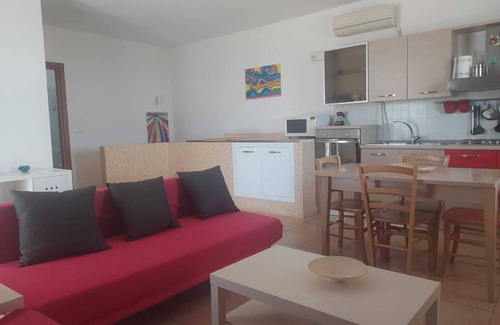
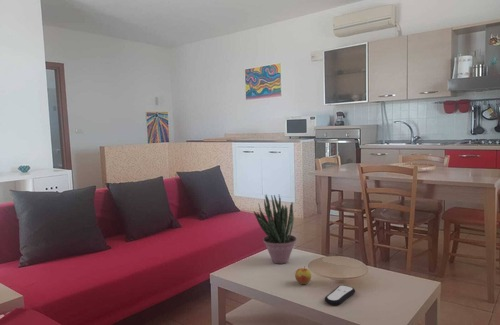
+ potted plant [253,194,297,265]
+ apple [294,265,312,285]
+ remote control [324,284,356,306]
